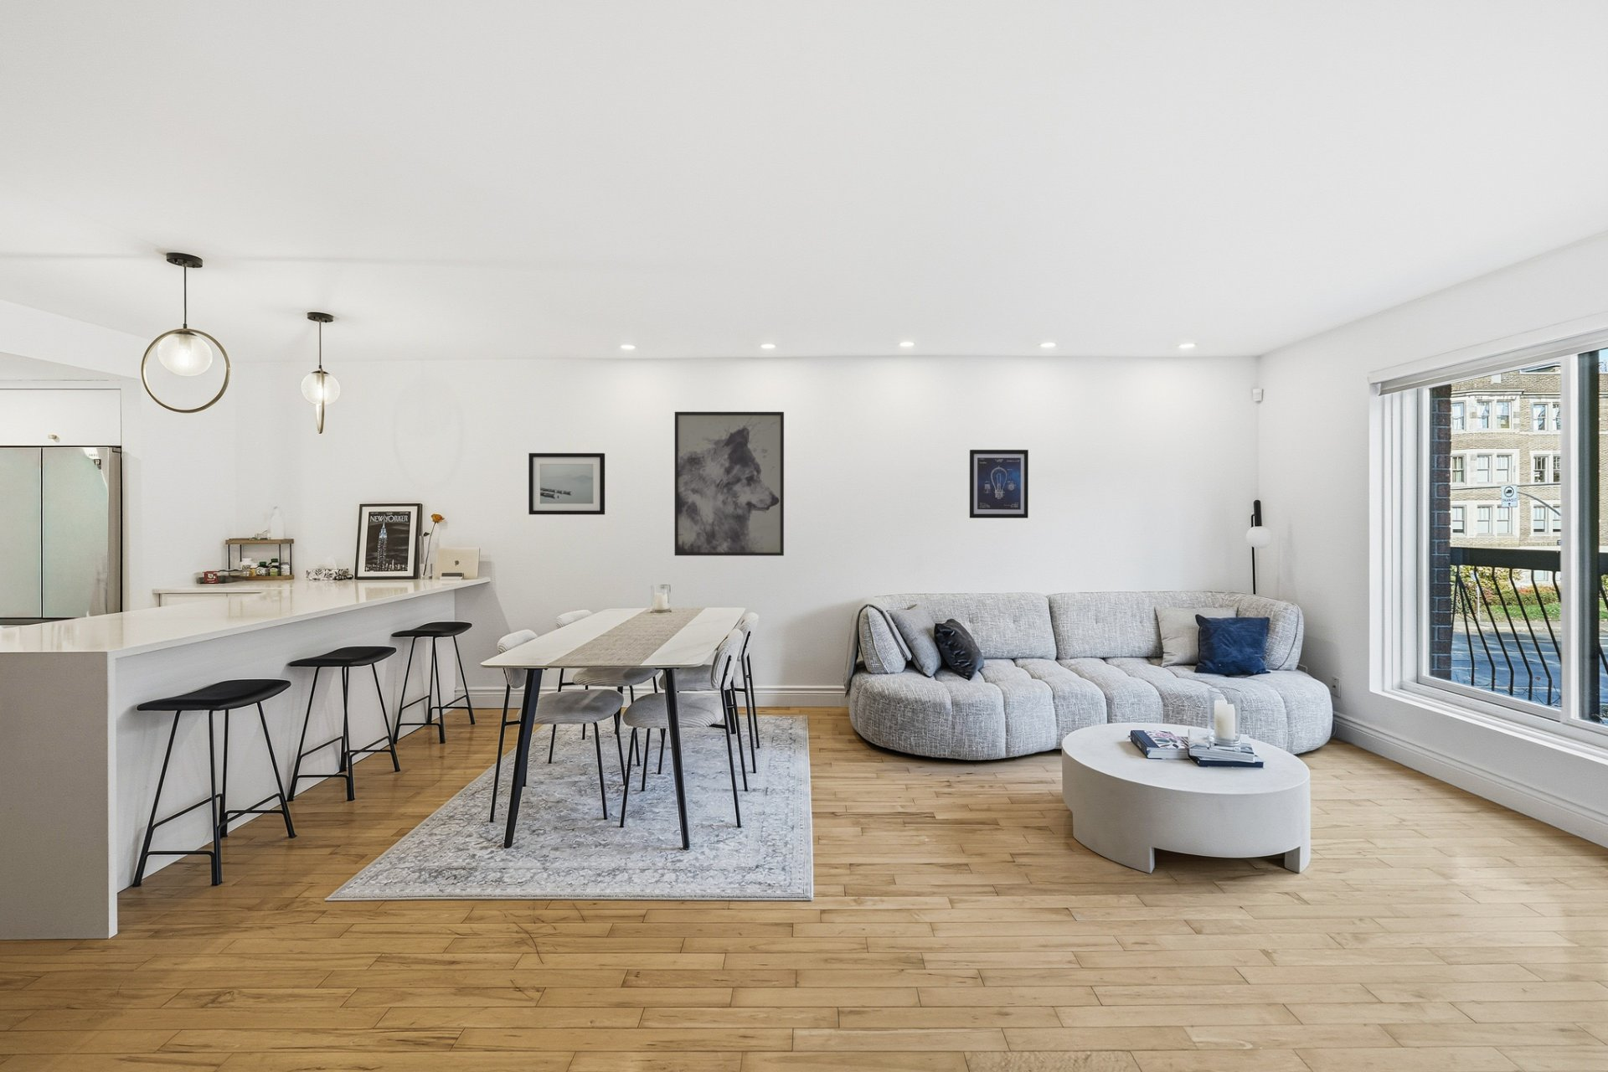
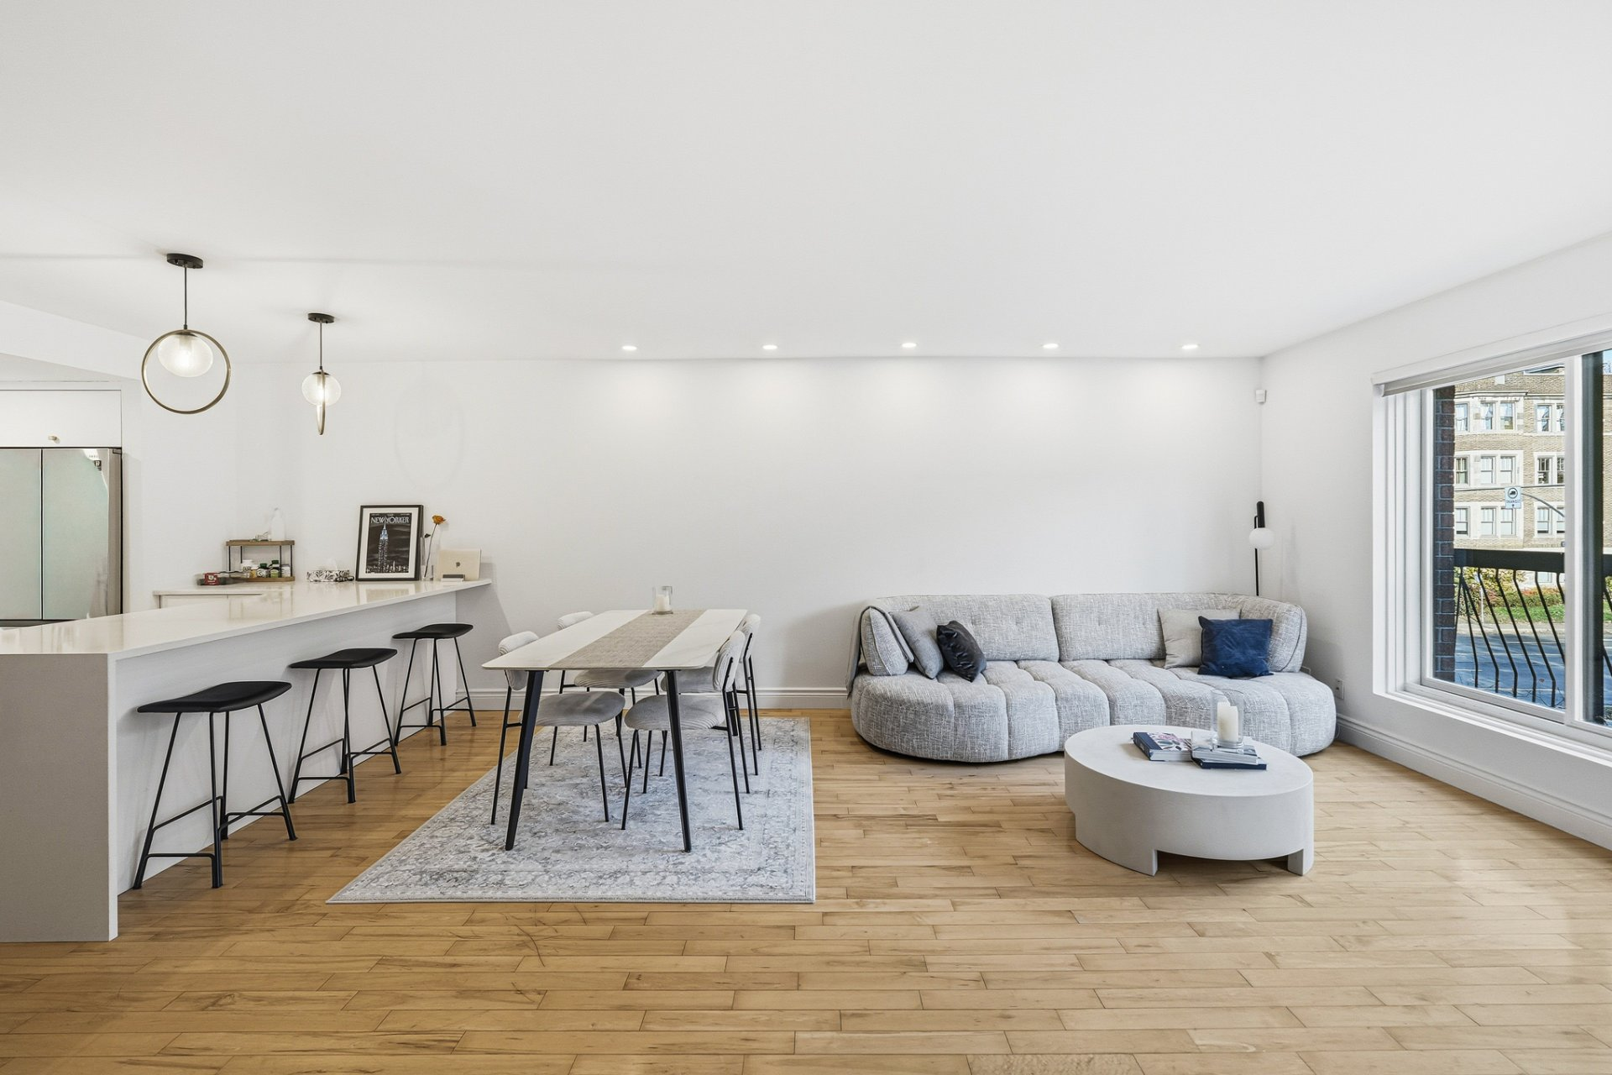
- wall art [528,452,605,516]
- wall art [969,449,1029,519]
- wall art [674,412,785,556]
